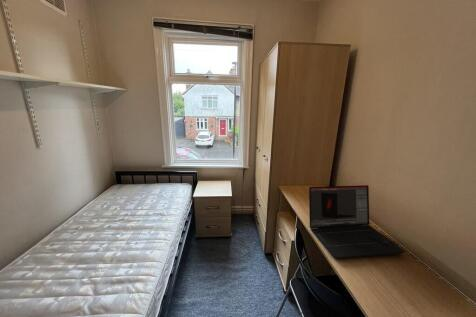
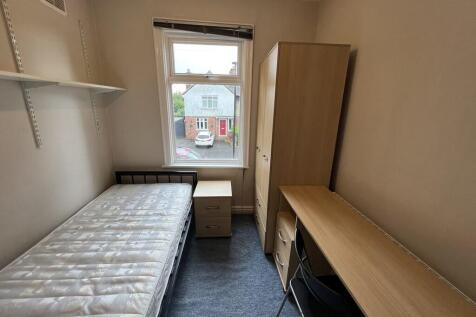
- laptop [308,184,406,260]
